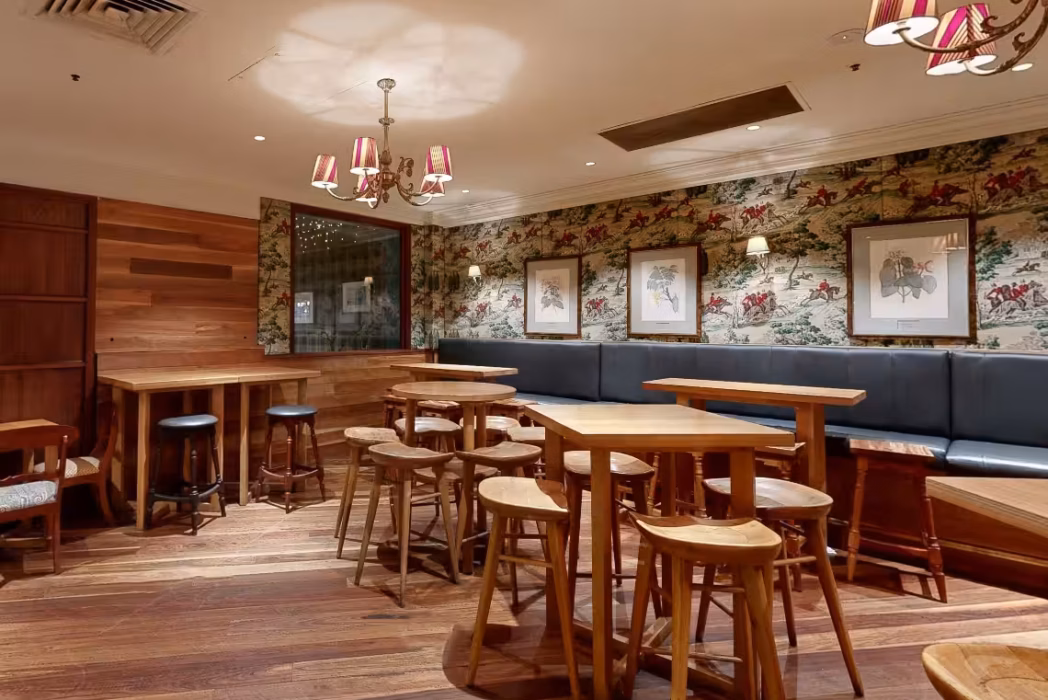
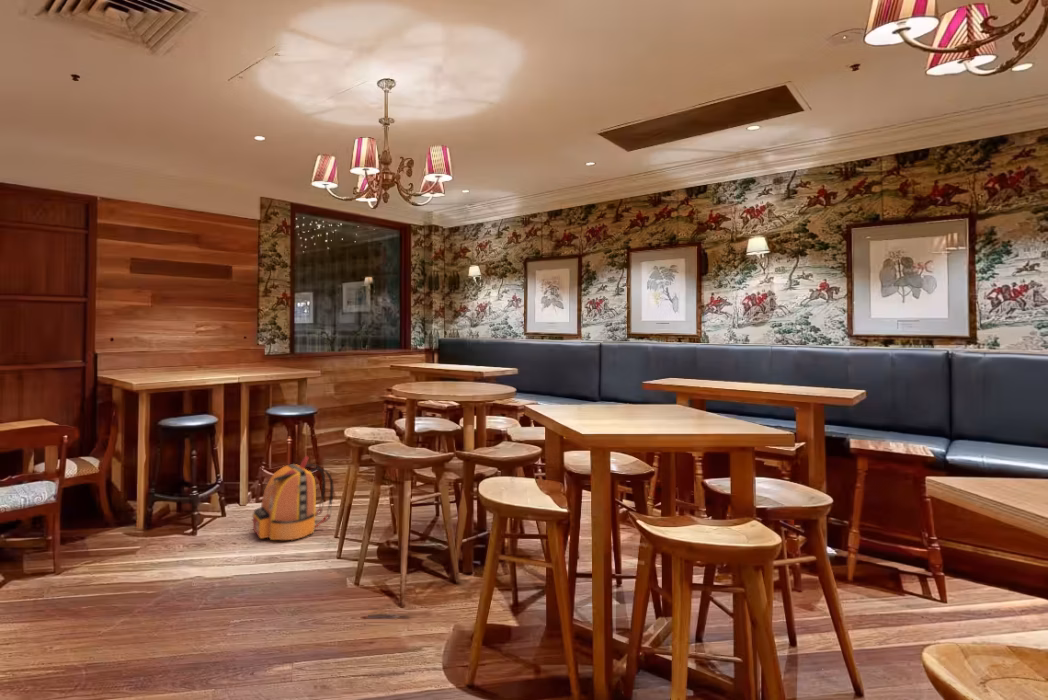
+ backpack [250,455,335,541]
